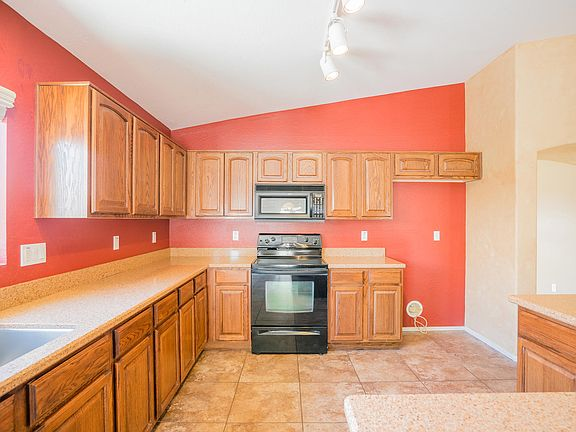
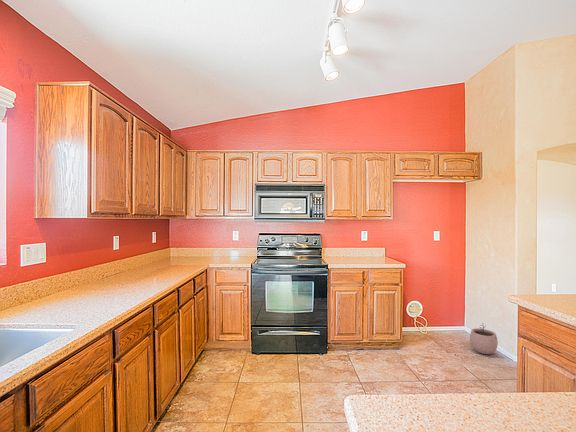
+ plant pot [469,324,499,355]
